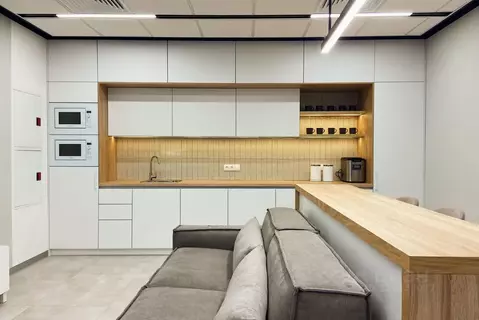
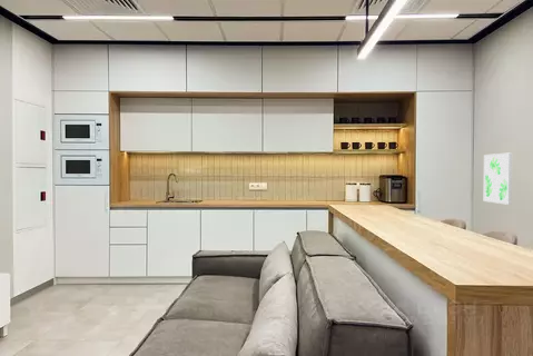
+ wall art [483,152,513,206]
